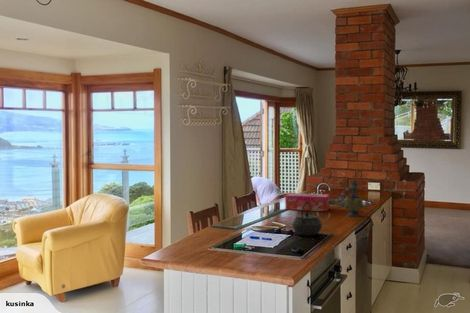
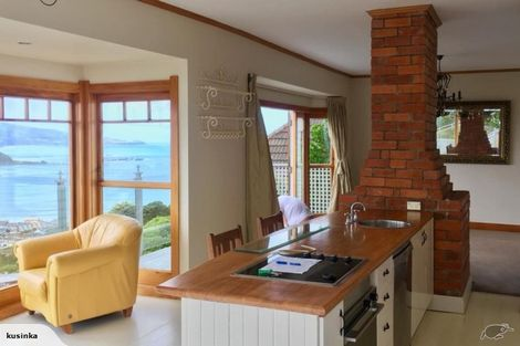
- kettle [291,201,323,237]
- tissue box [284,192,330,212]
- teapot [338,180,380,217]
